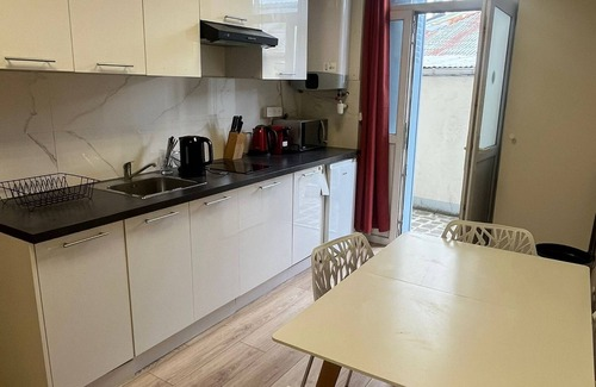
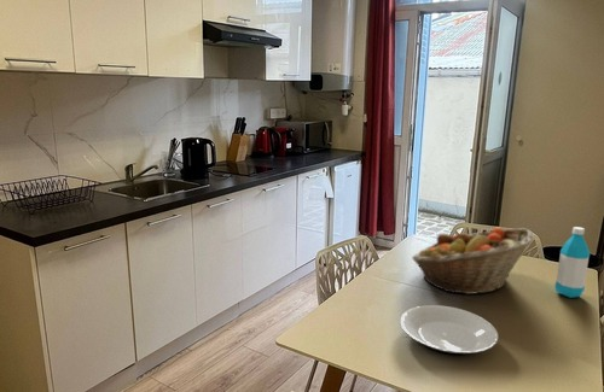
+ plate [399,304,499,357]
+ water bottle [553,226,591,299]
+ fruit basket [411,227,535,296]
